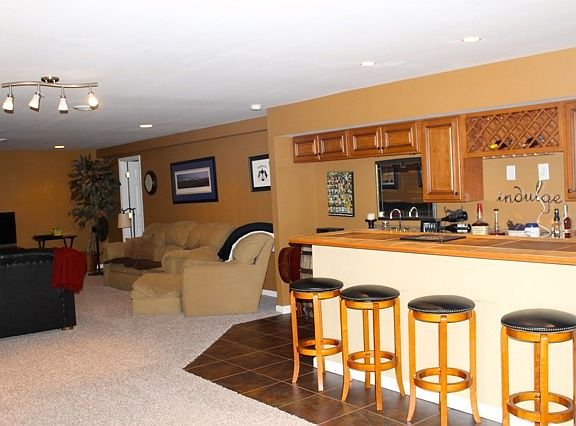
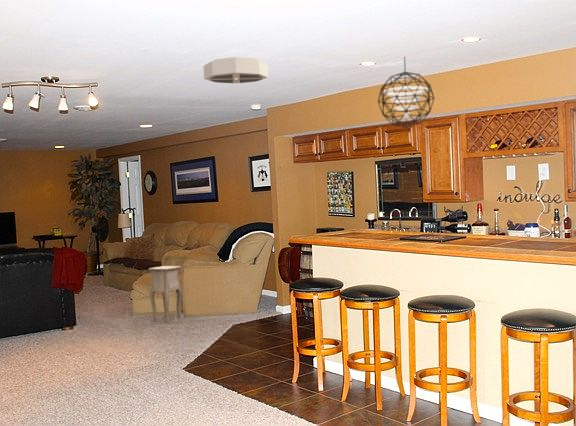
+ ceiling light [203,56,269,84]
+ pendant light [377,56,435,129]
+ side table [148,265,183,323]
